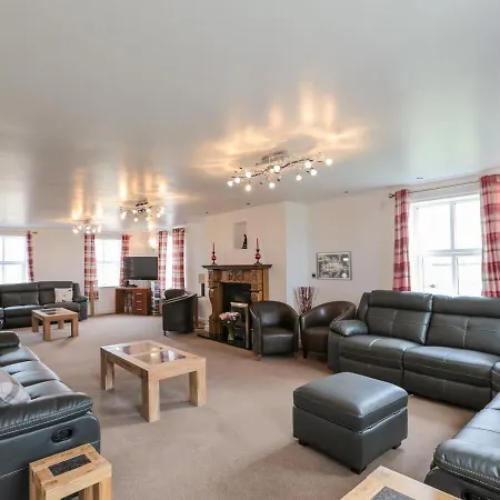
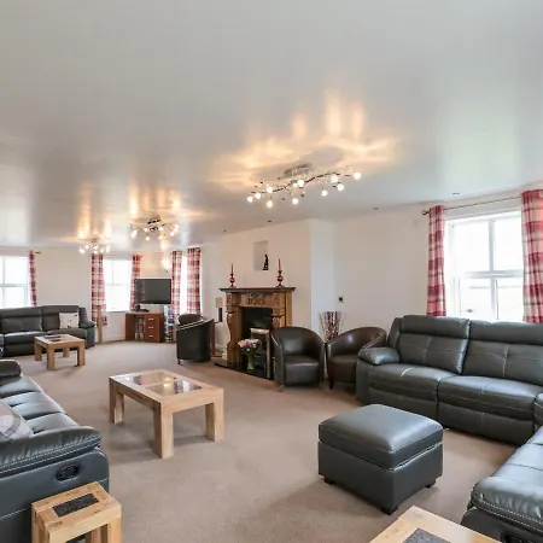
- wall art [316,250,353,281]
